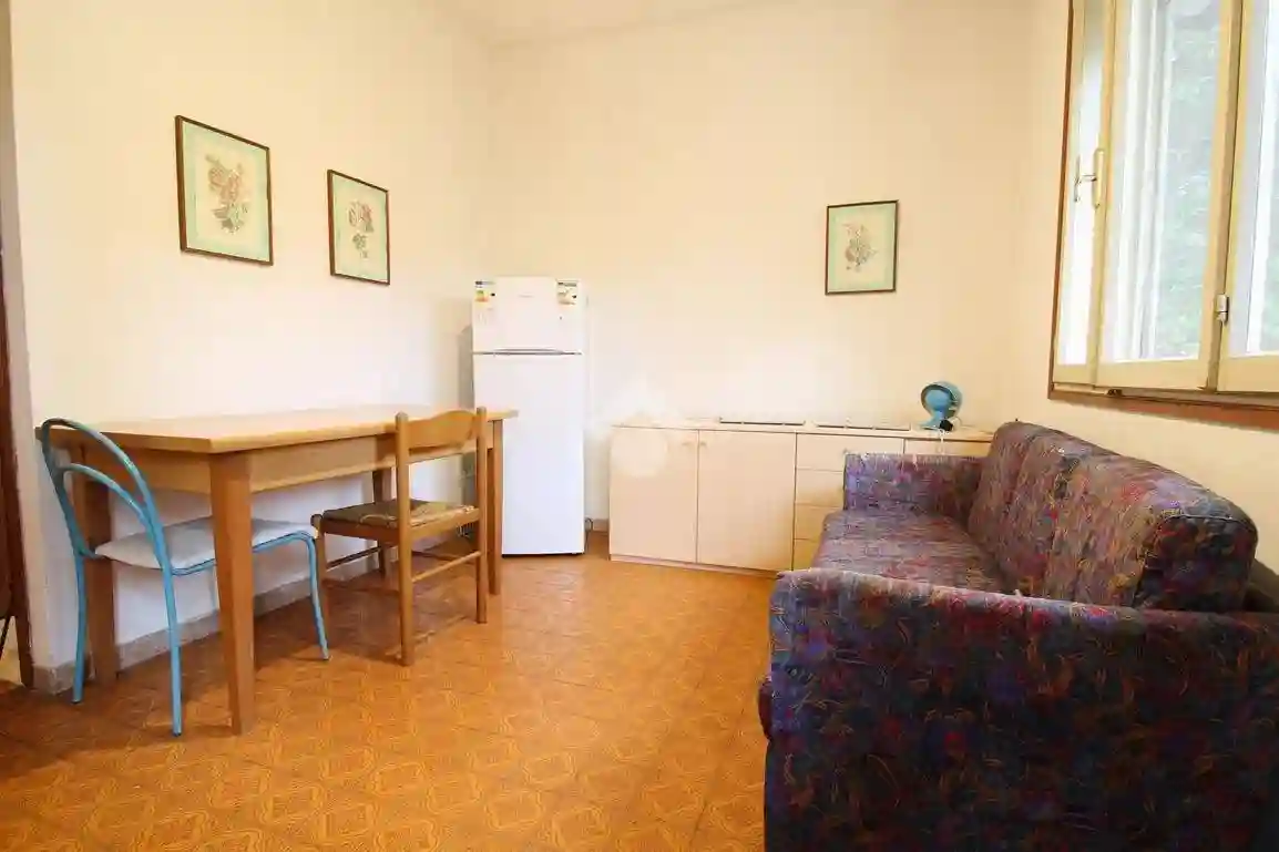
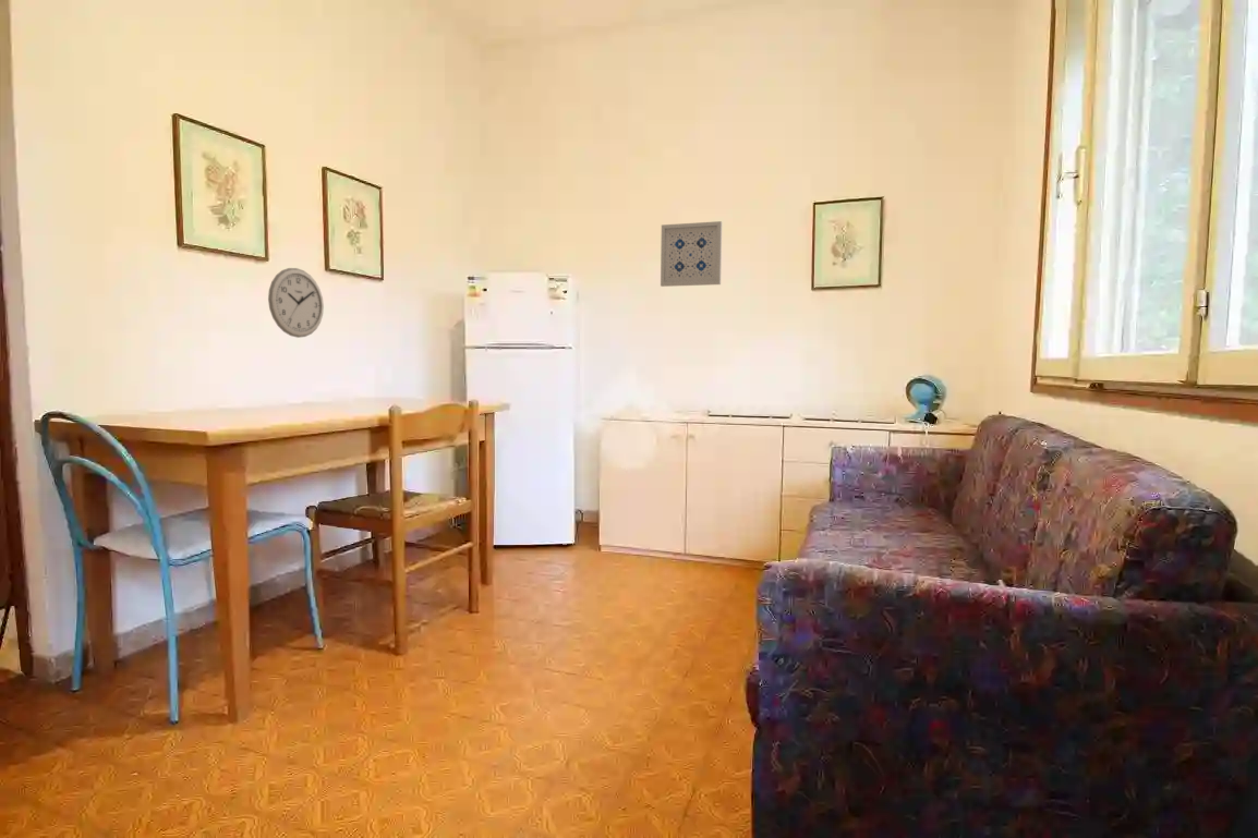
+ wall art [660,220,723,288]
+ wall clock [267,267,325,339]
